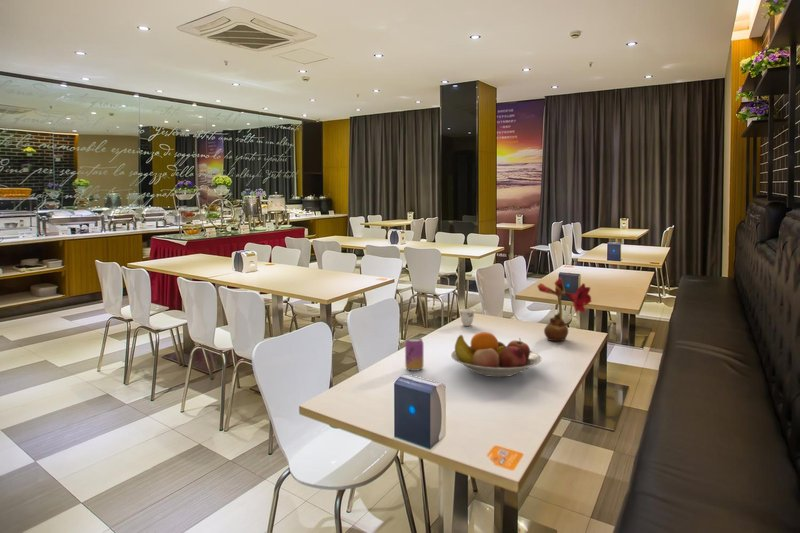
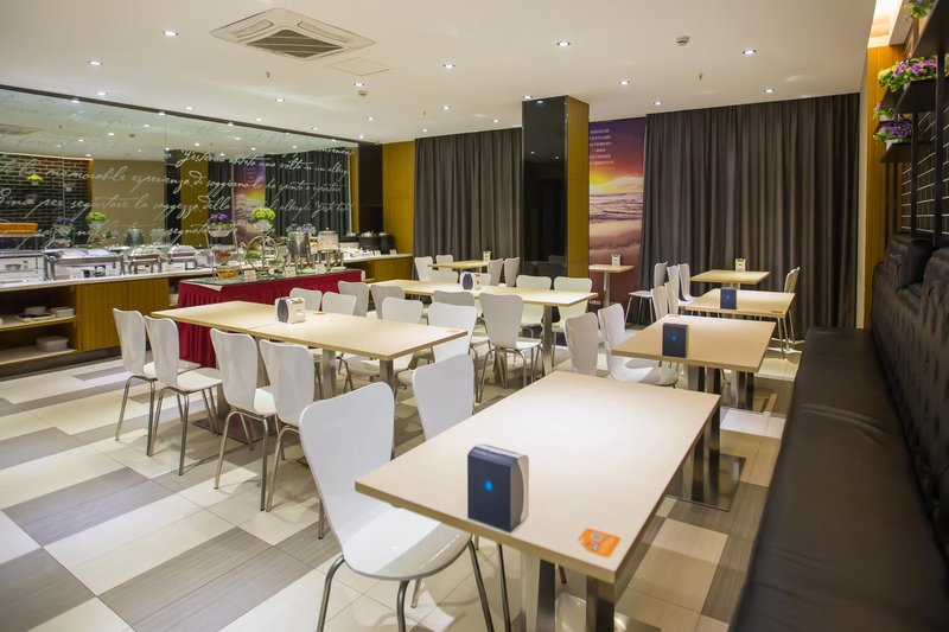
- flower [536,276,593,343]
- teacup [458,308,476,327]
- fruit bowl [450,331,543,378]
- beer can [404,337,424,372]
